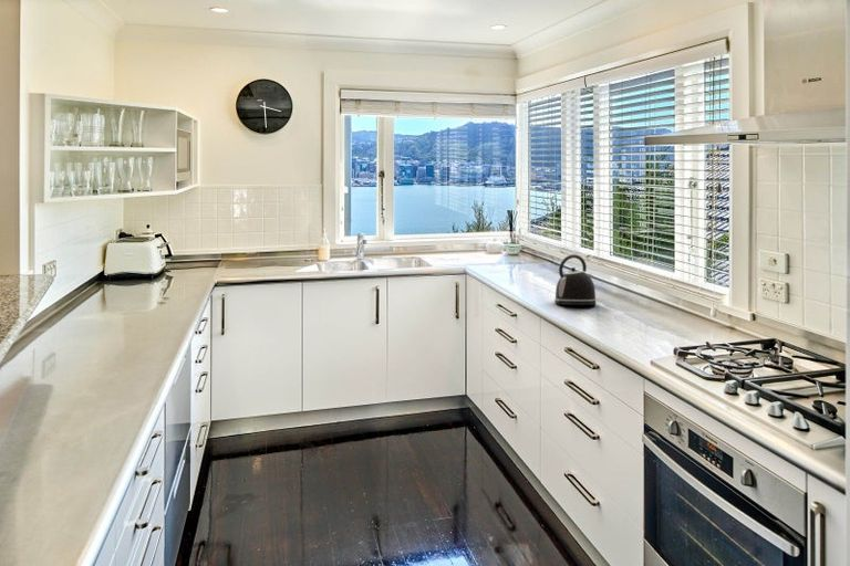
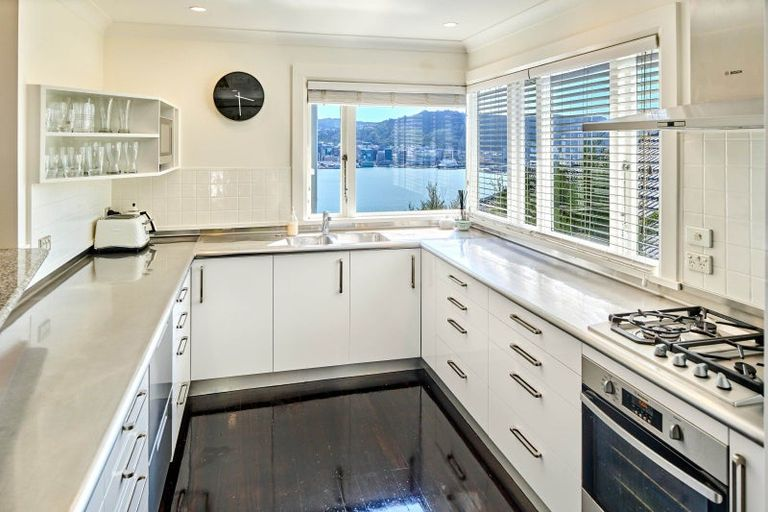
- kettle [553,253,598,306]
